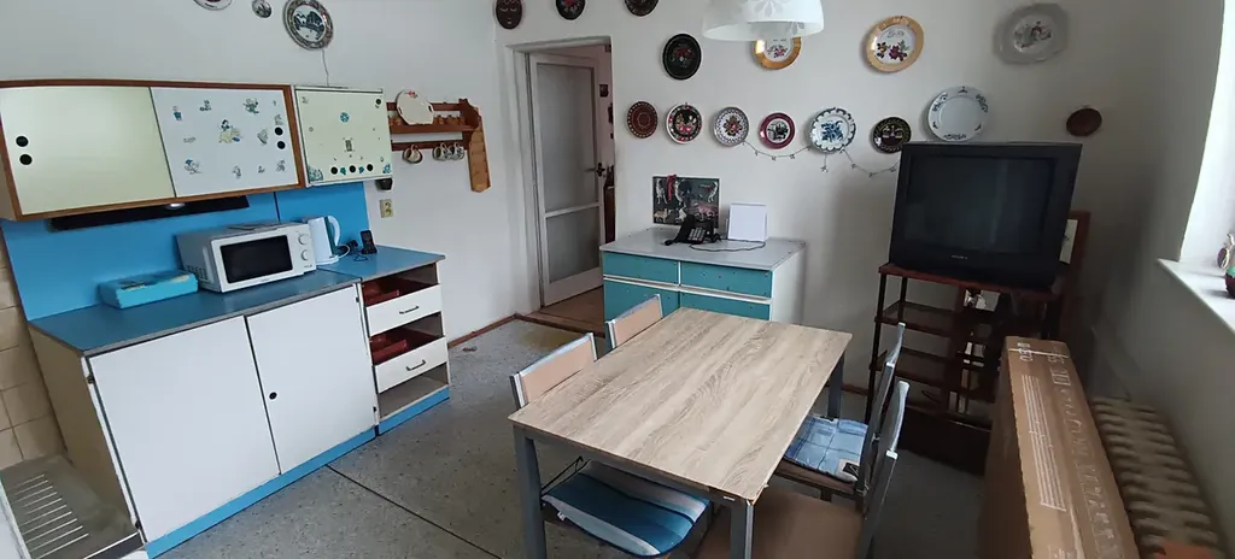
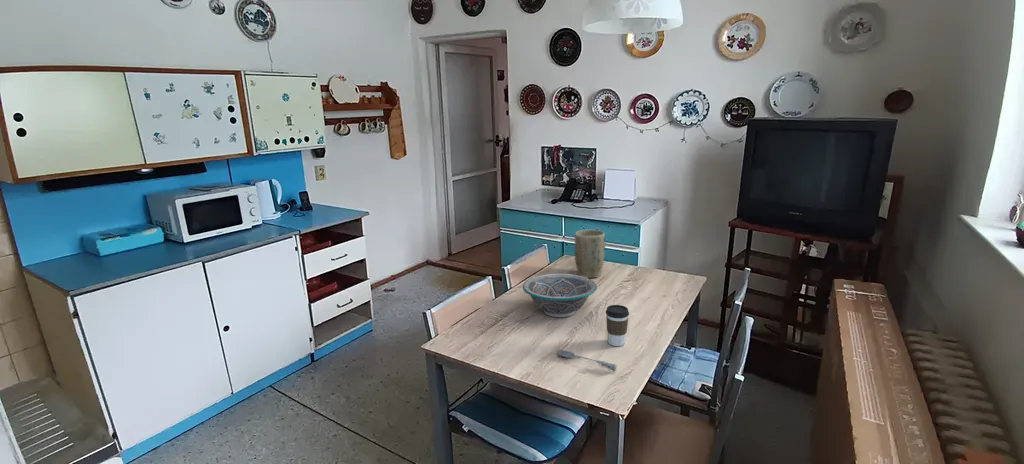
+ soupspoon [556,349,618,372]
+ bowl [522,273,598,318]
+ coffee cup [605,304,630,347]
+ plant pot [574,229,606,279]
